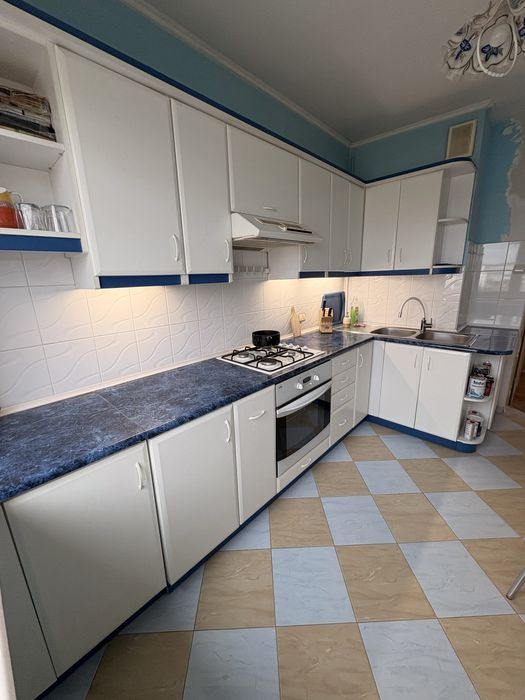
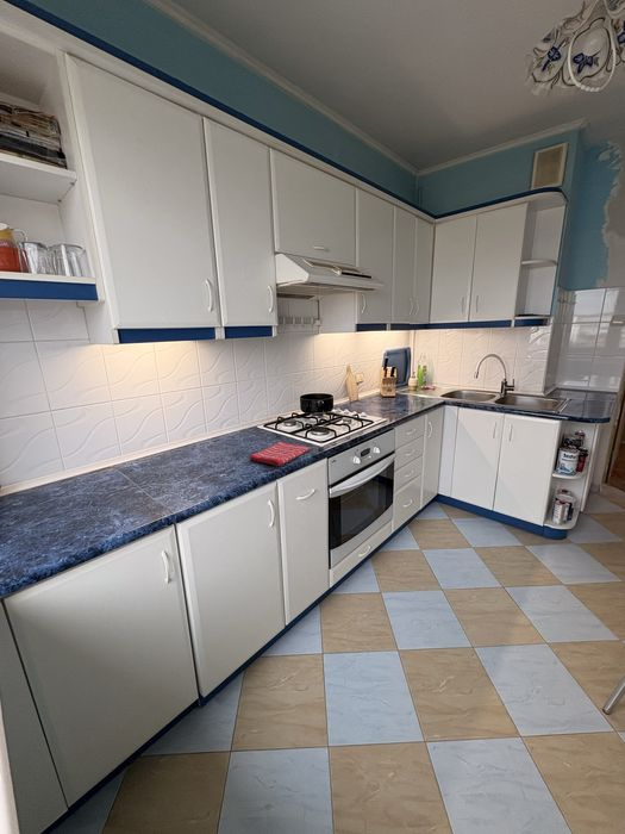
+ dish towel [249,441,311,467]
